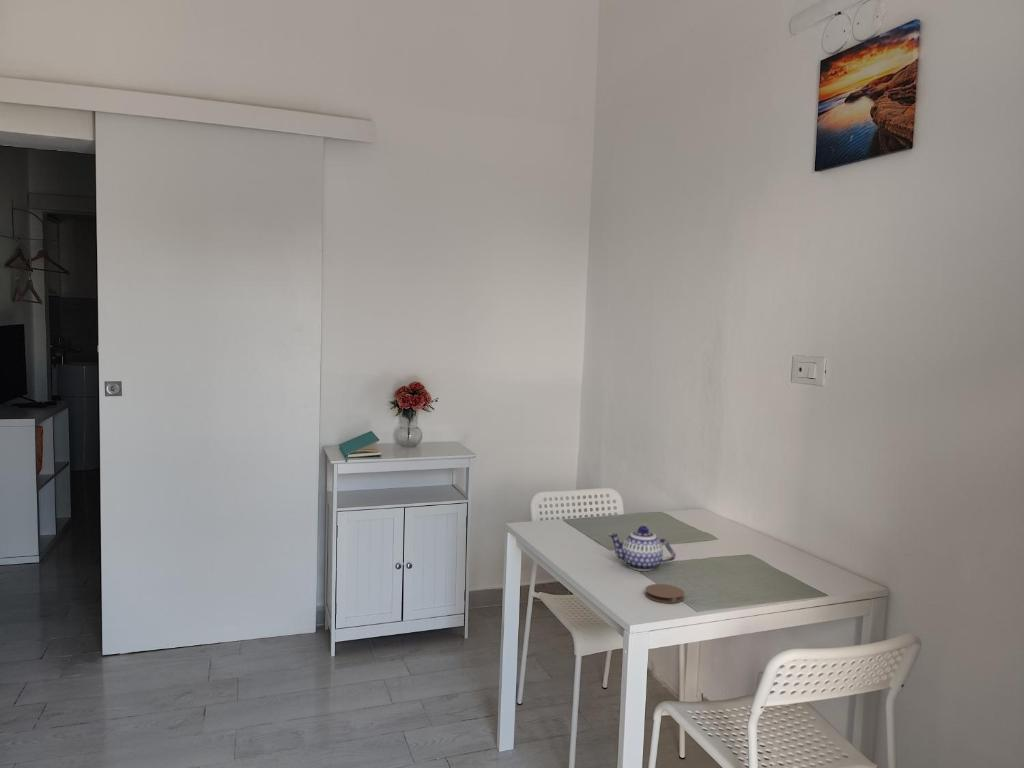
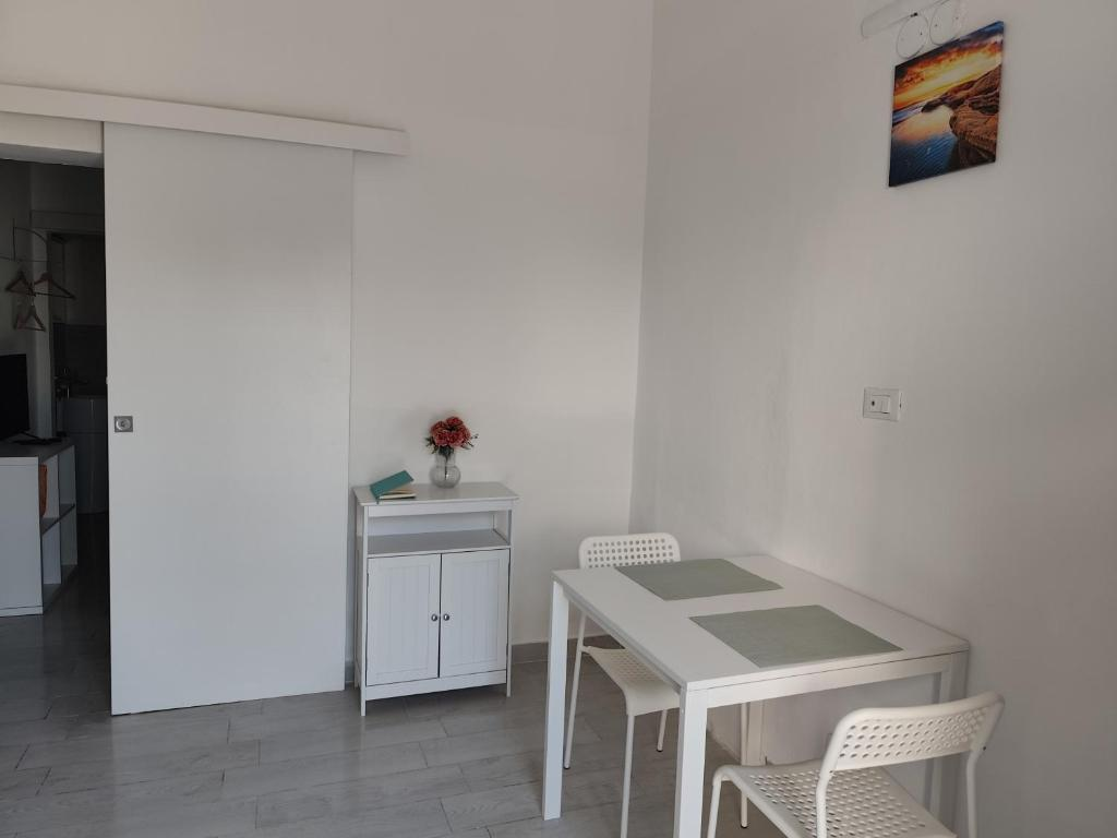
- teapot [607,525,677,572]
- coaster [644,583,685,604]
